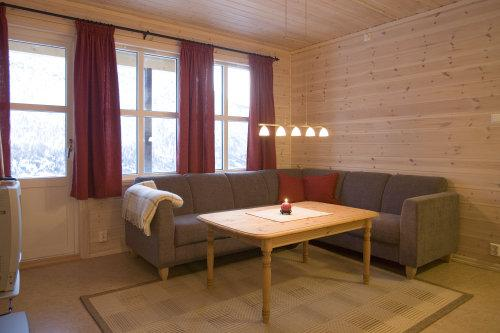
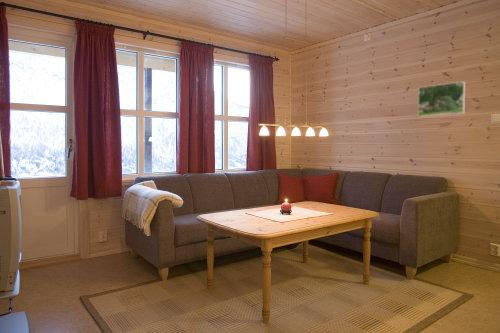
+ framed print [417,80,466,118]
